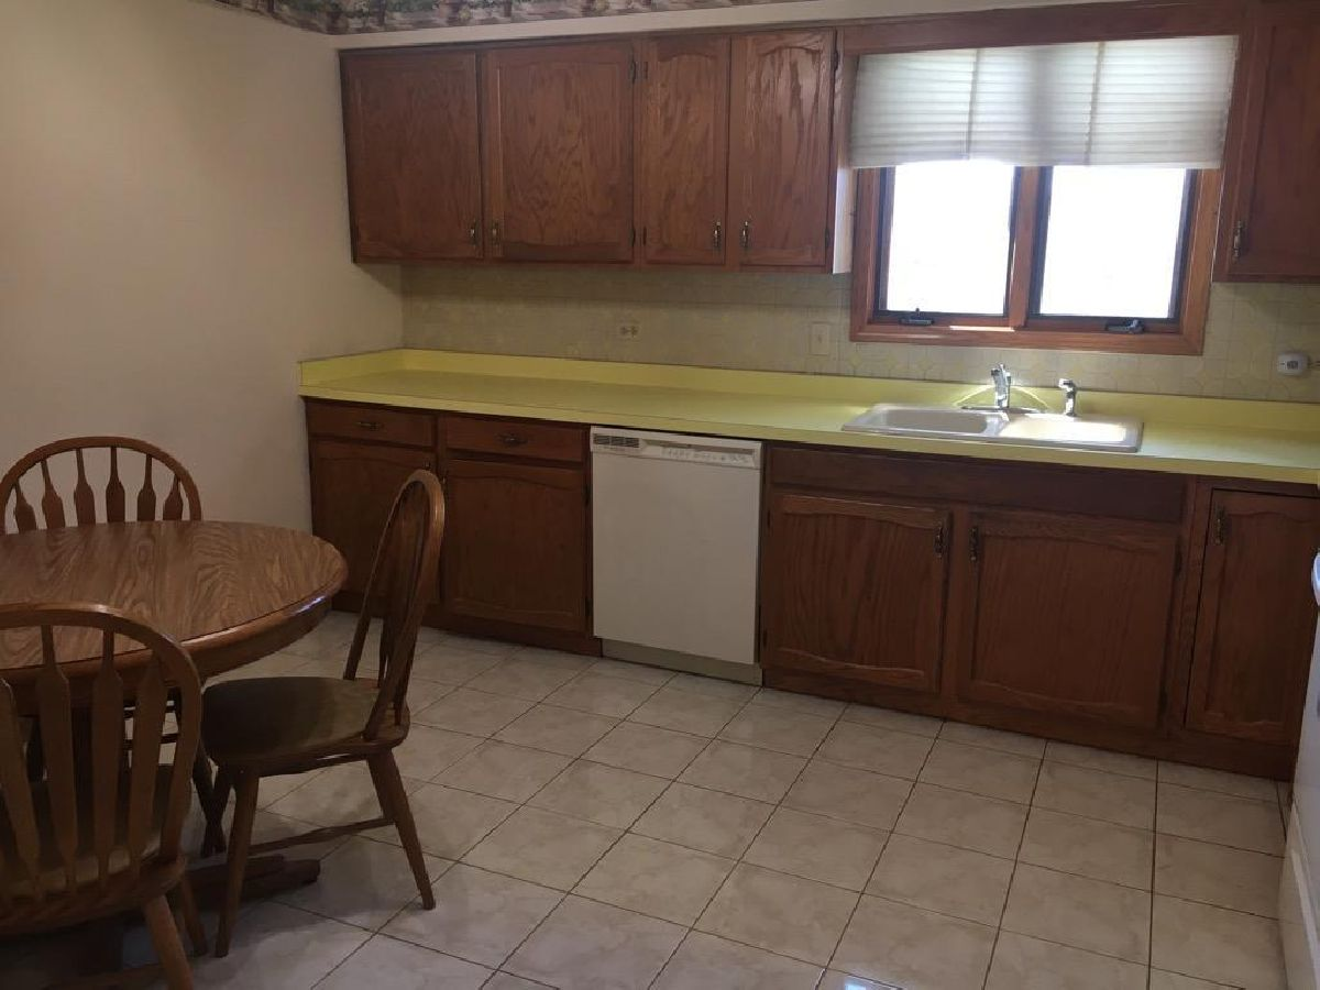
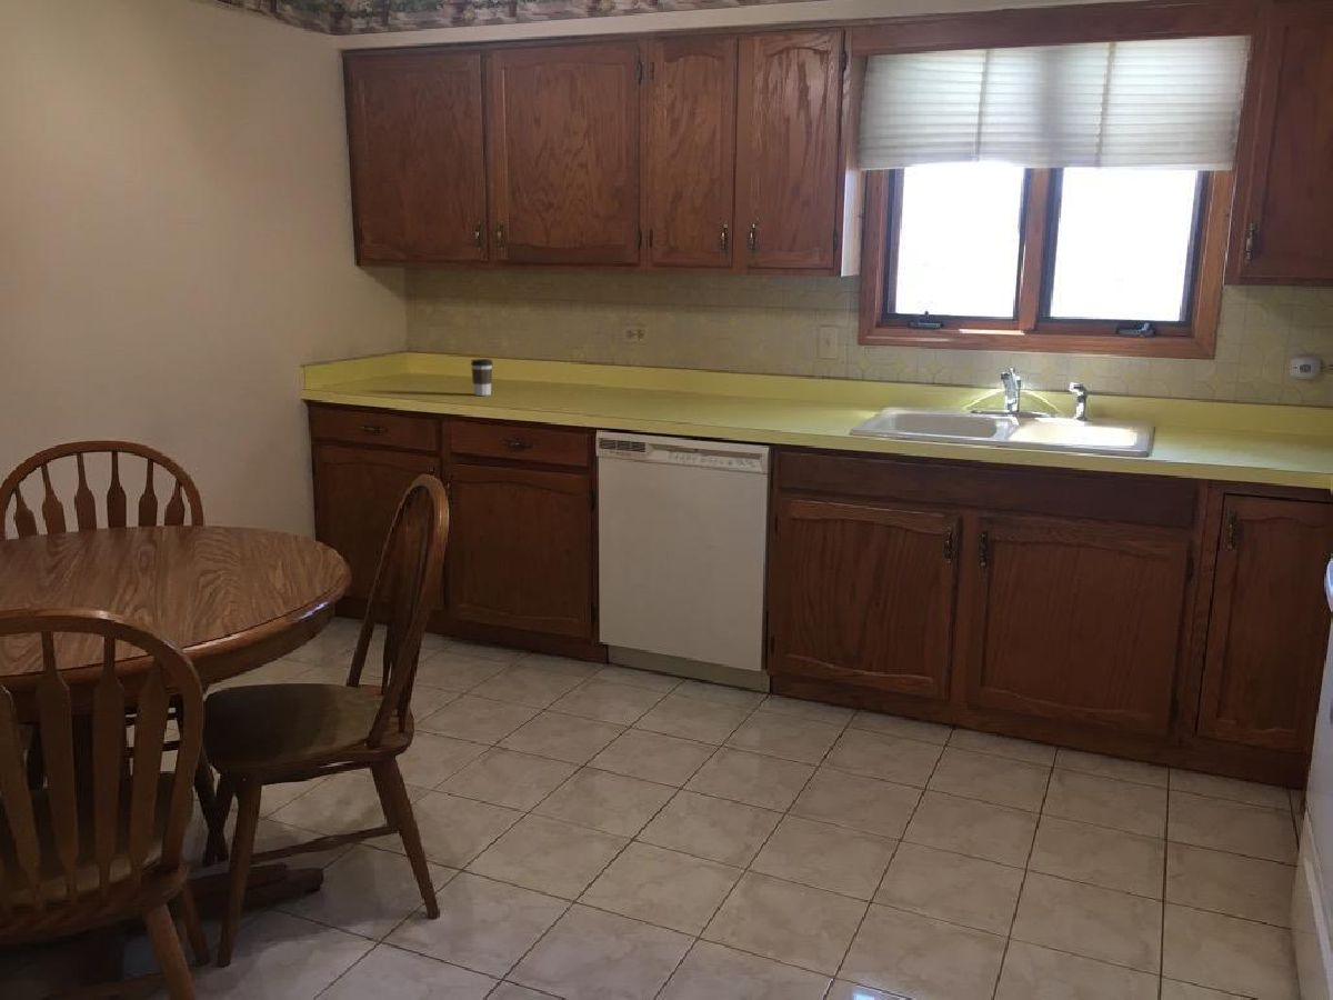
+ coffee cup [470,358,494,397]
